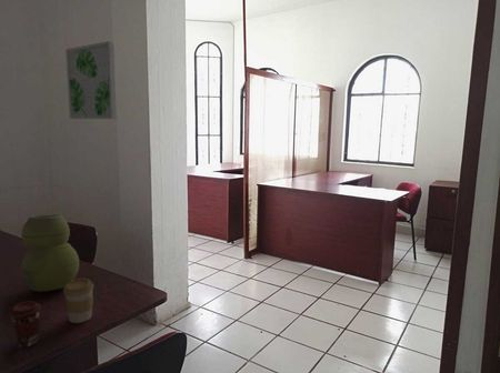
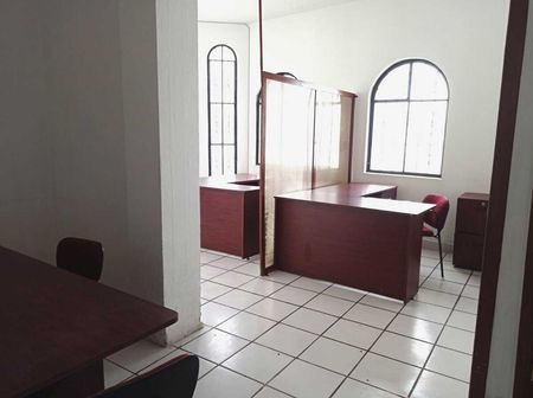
- coffee cup [8,300,42,349]
- coffee cup [62,278,94,324]
- wall art [64,40,118,120]
- vase [20,214,80,293]
